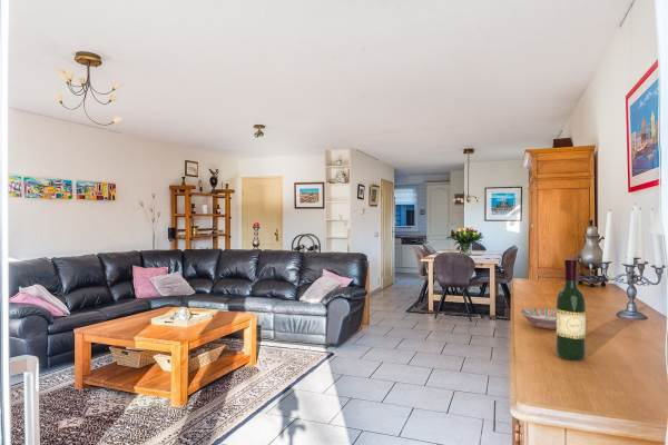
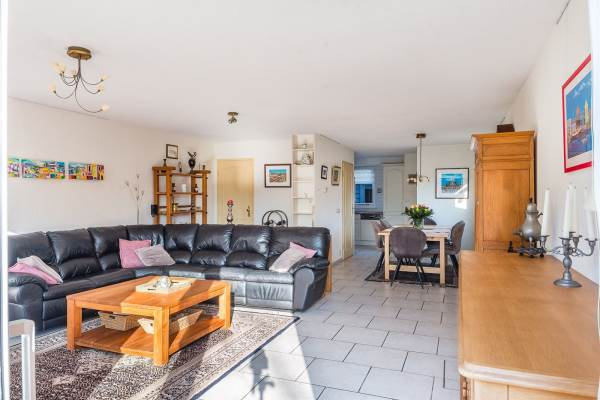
- wine bottle [554,258,587,362]
- bowl [519,308,557,330]
